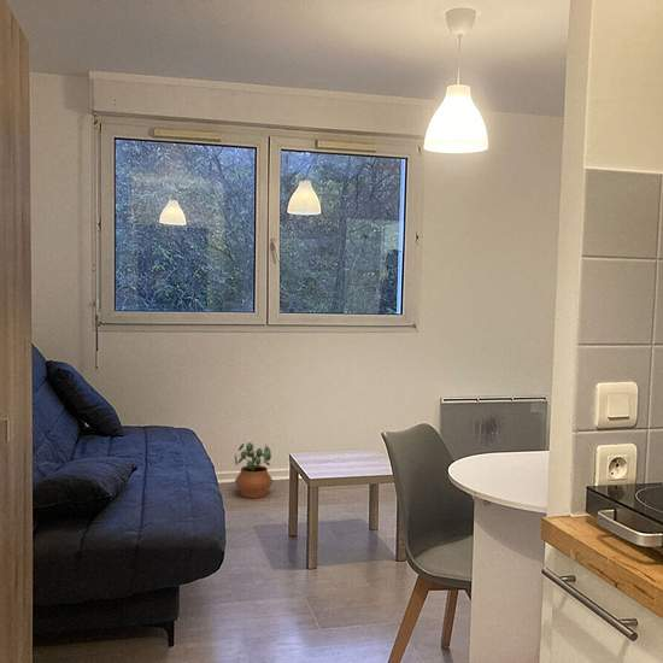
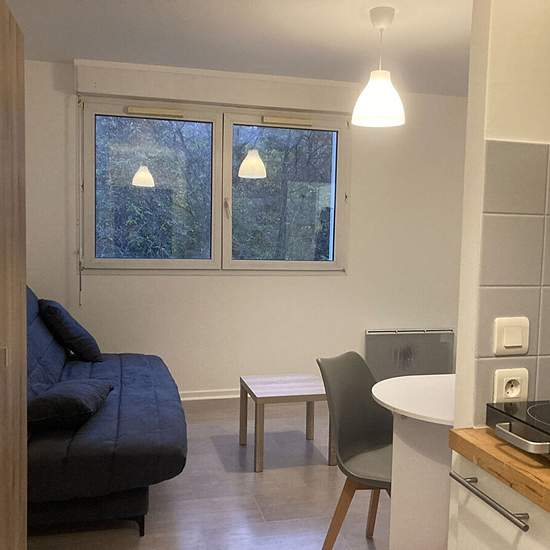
- potted plant [234,441,274,499]
